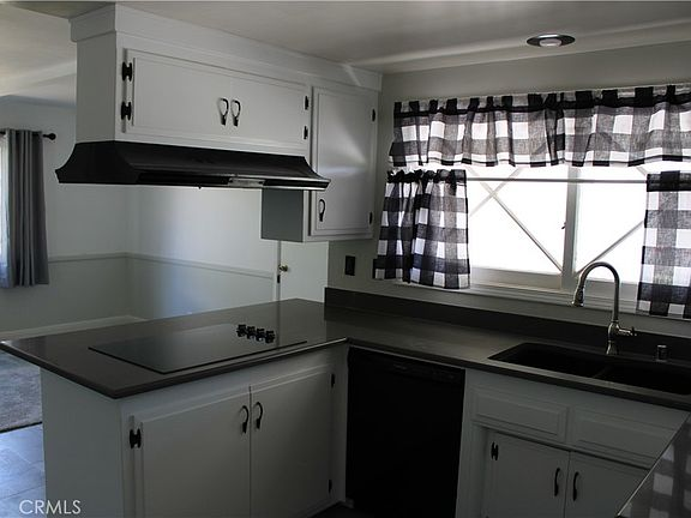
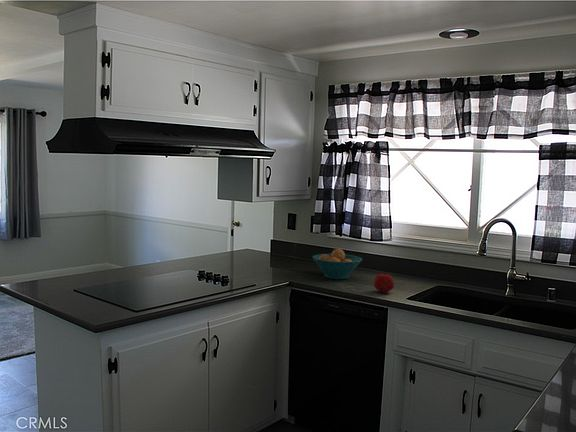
+ apple [373,272,395,294]
+ fruit bowl [312,248,363,280]
